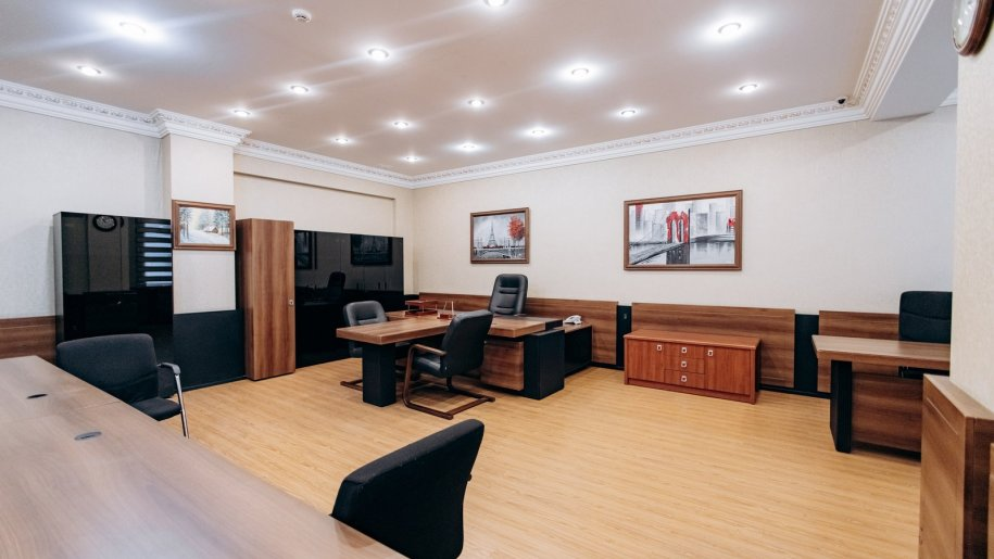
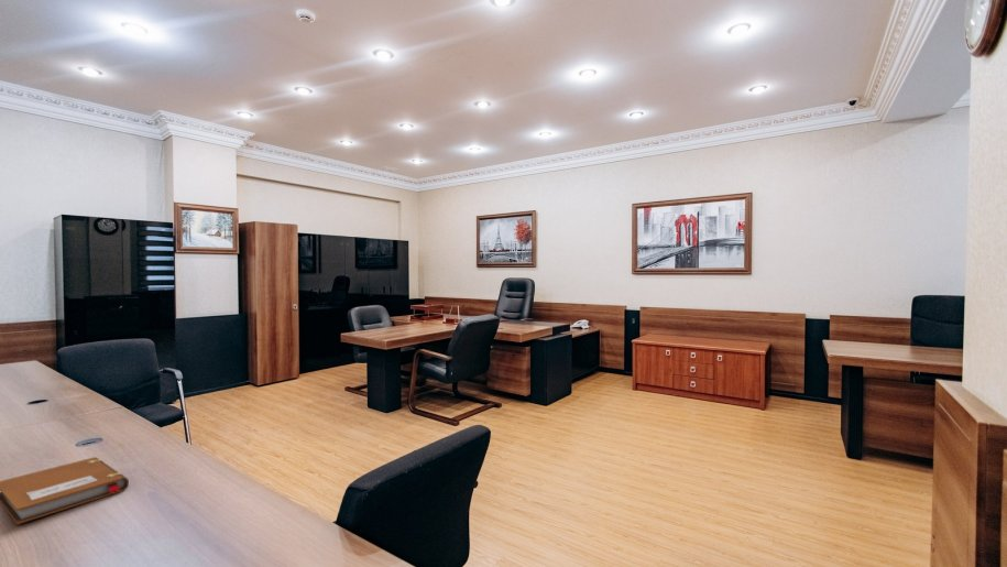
+ notebook [0,456,130,525]
